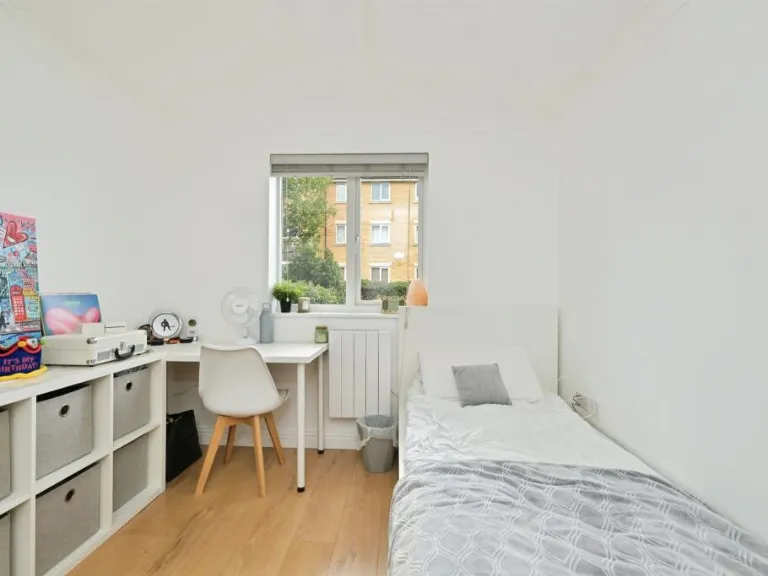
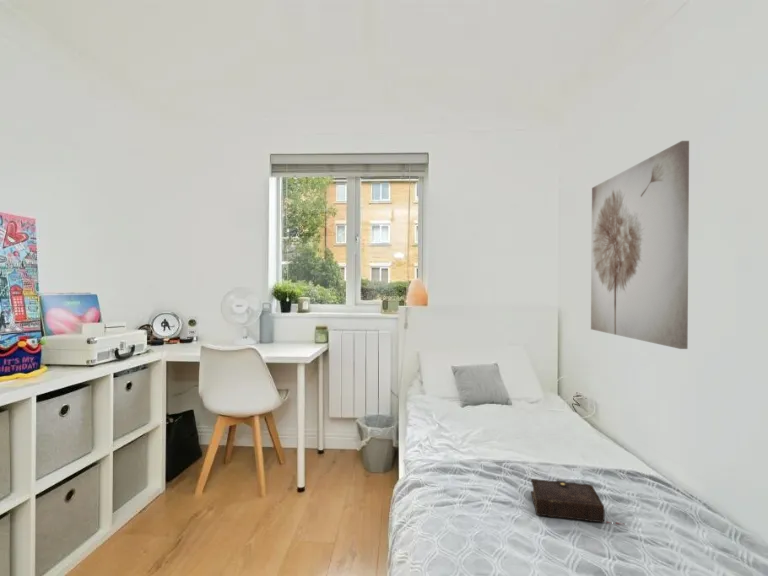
+ book [530,478,624,525]
+ wall art [590,140,690,350]
